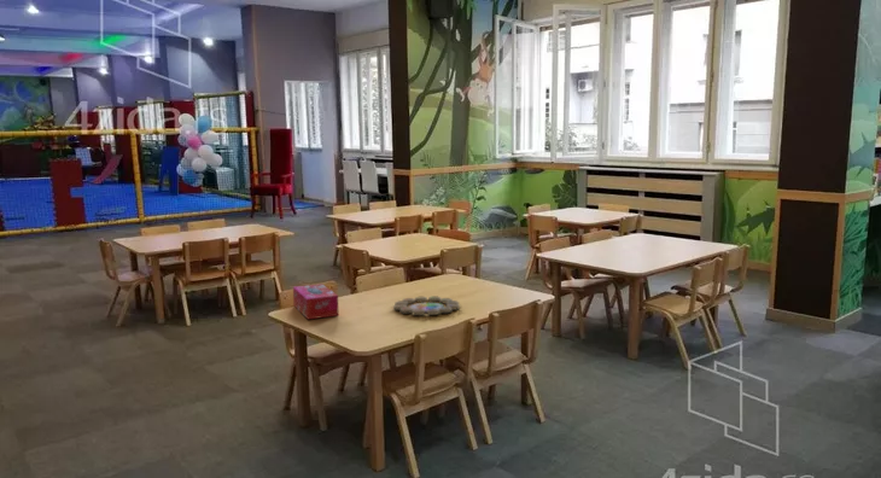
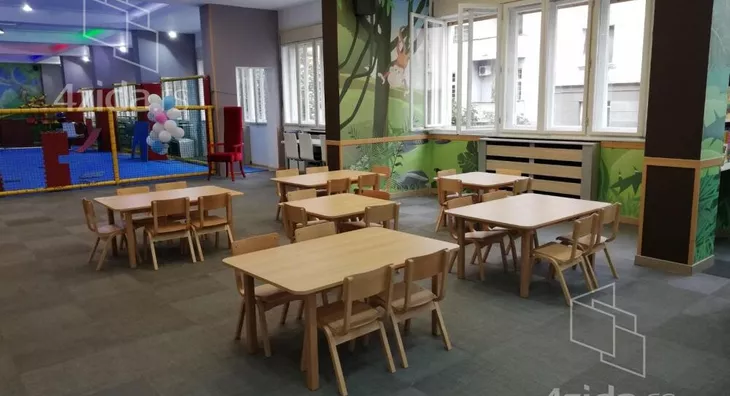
- memory game [392,295,461,316]
- tissue box [292,282,340,320]
